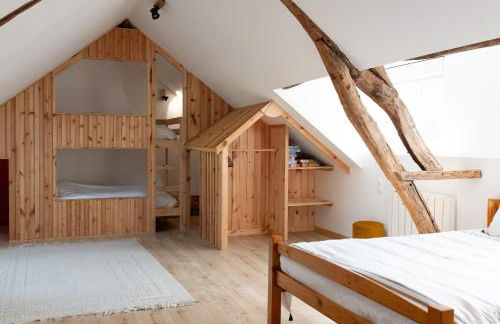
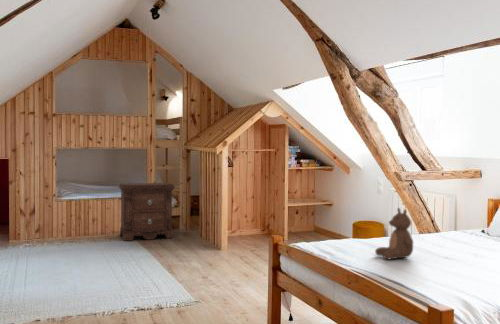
+ nightstand [118,182,176,242]
+ teddy bear [374,207,414,261]
